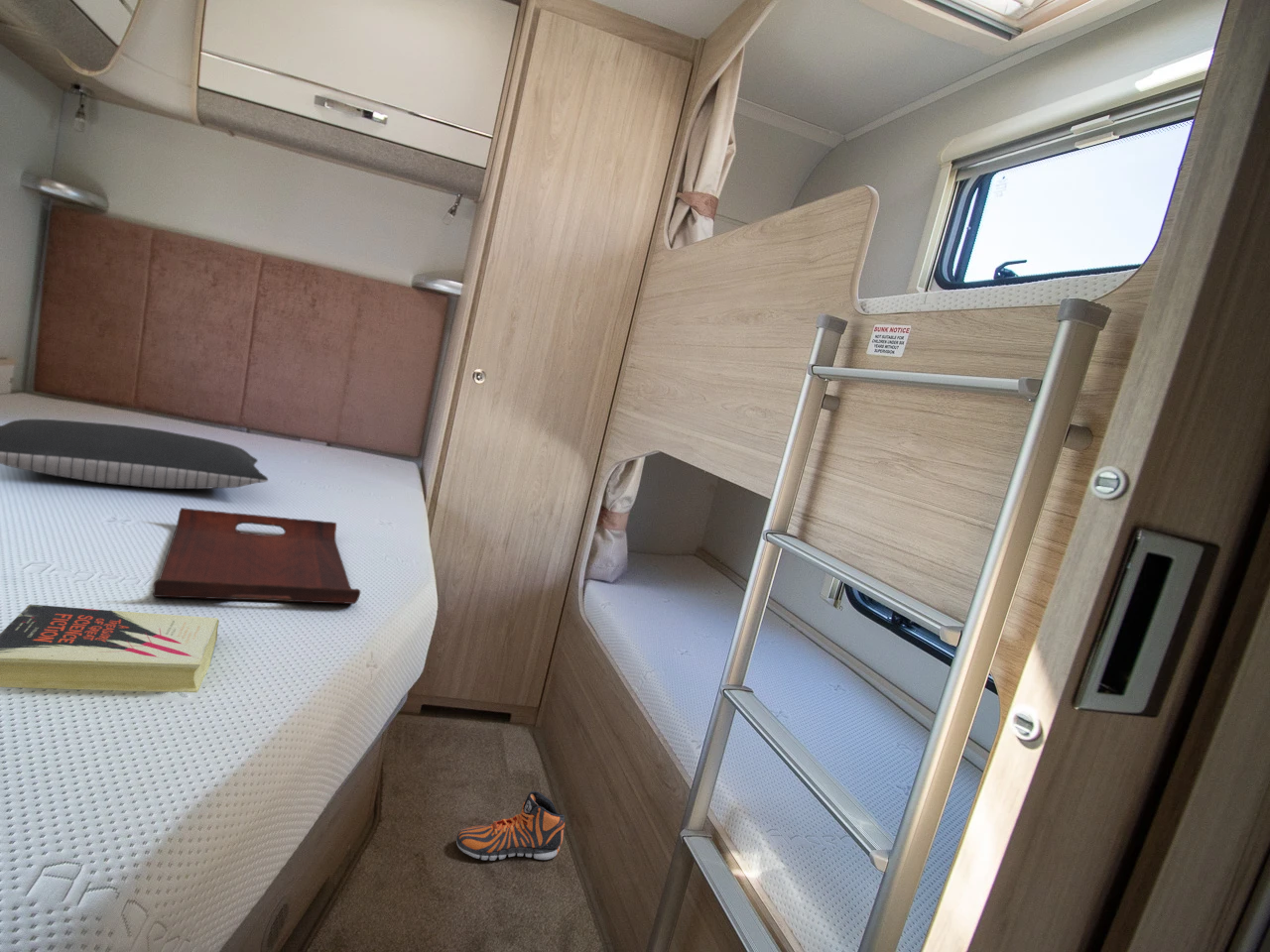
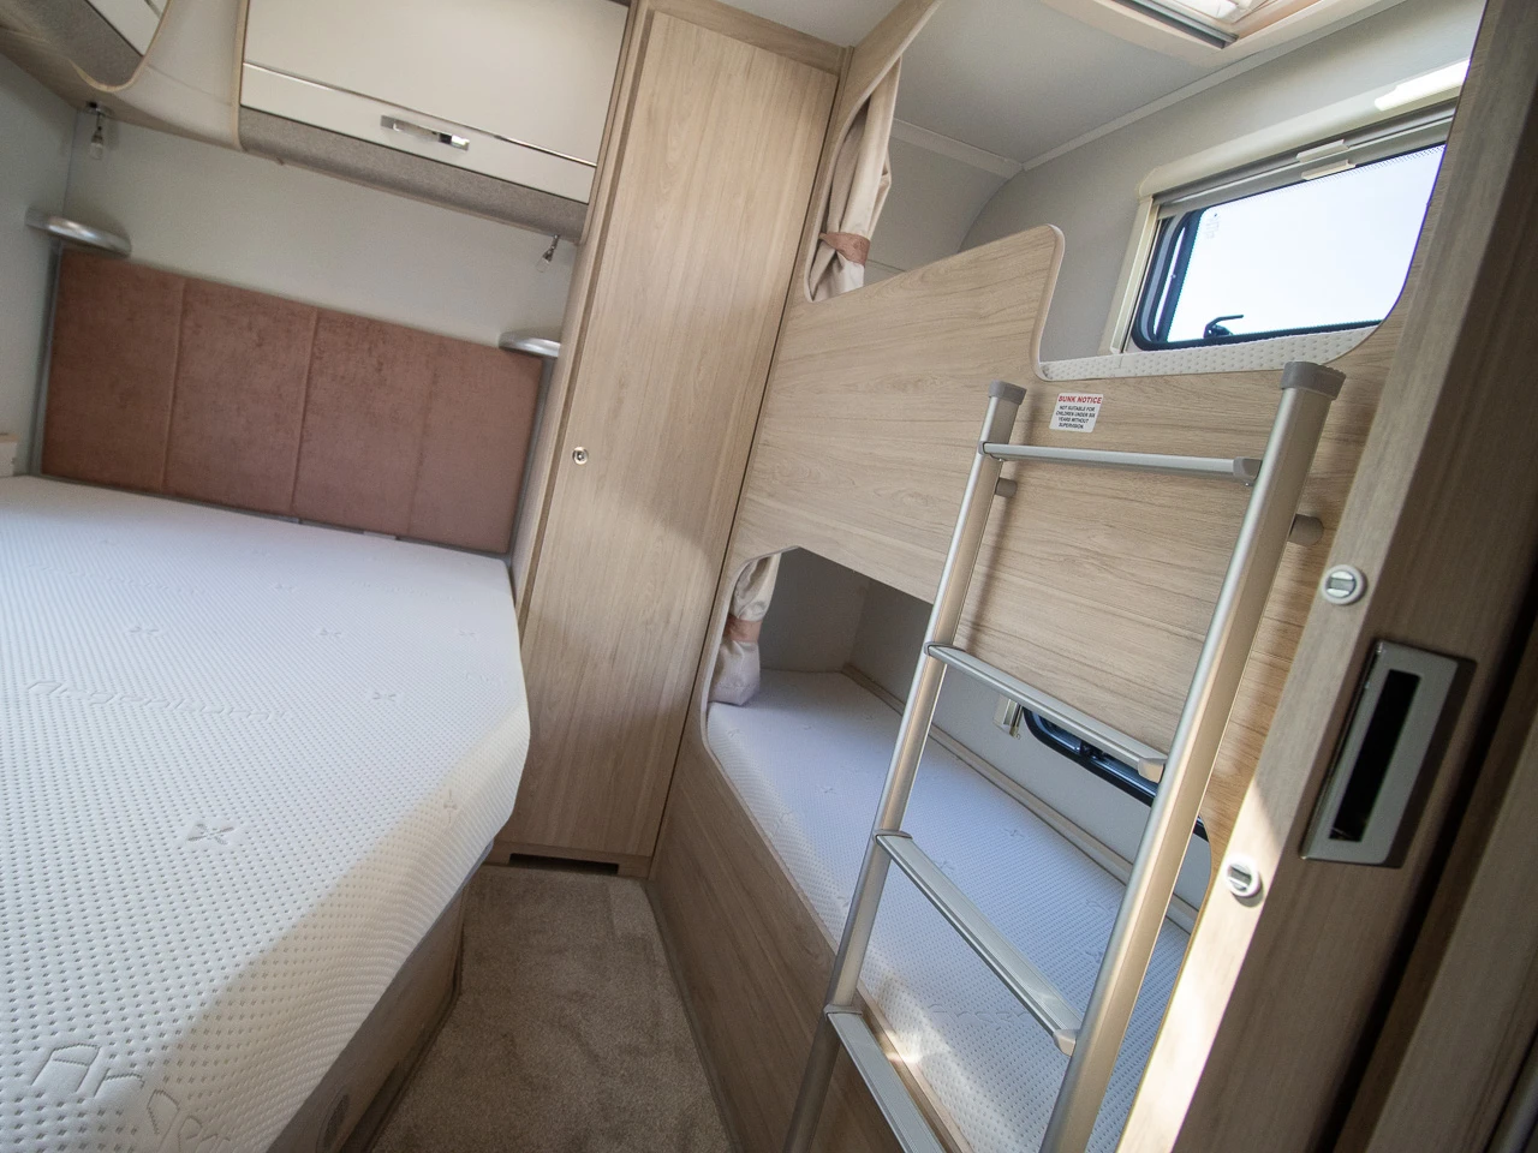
- pillow [0,418,269,490]
- serving tray [152,507,361,605]
- sneaker [455,790,566,862]
- book [0,604,220,693]
